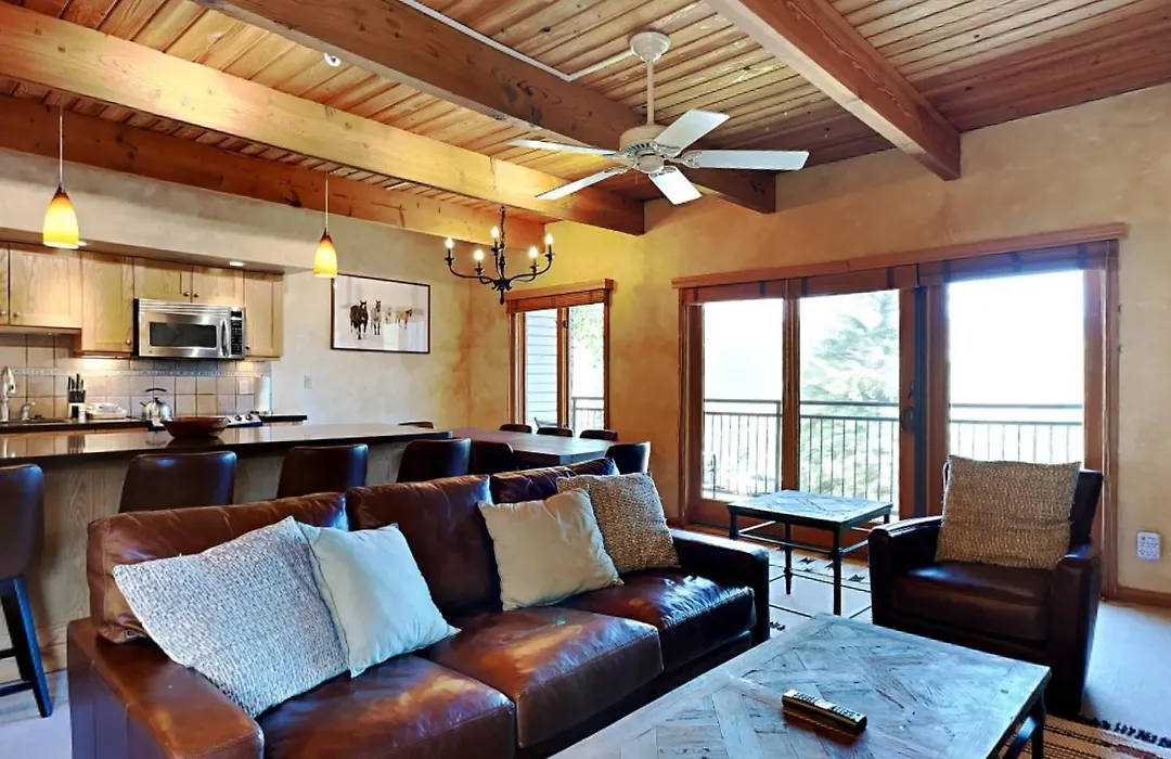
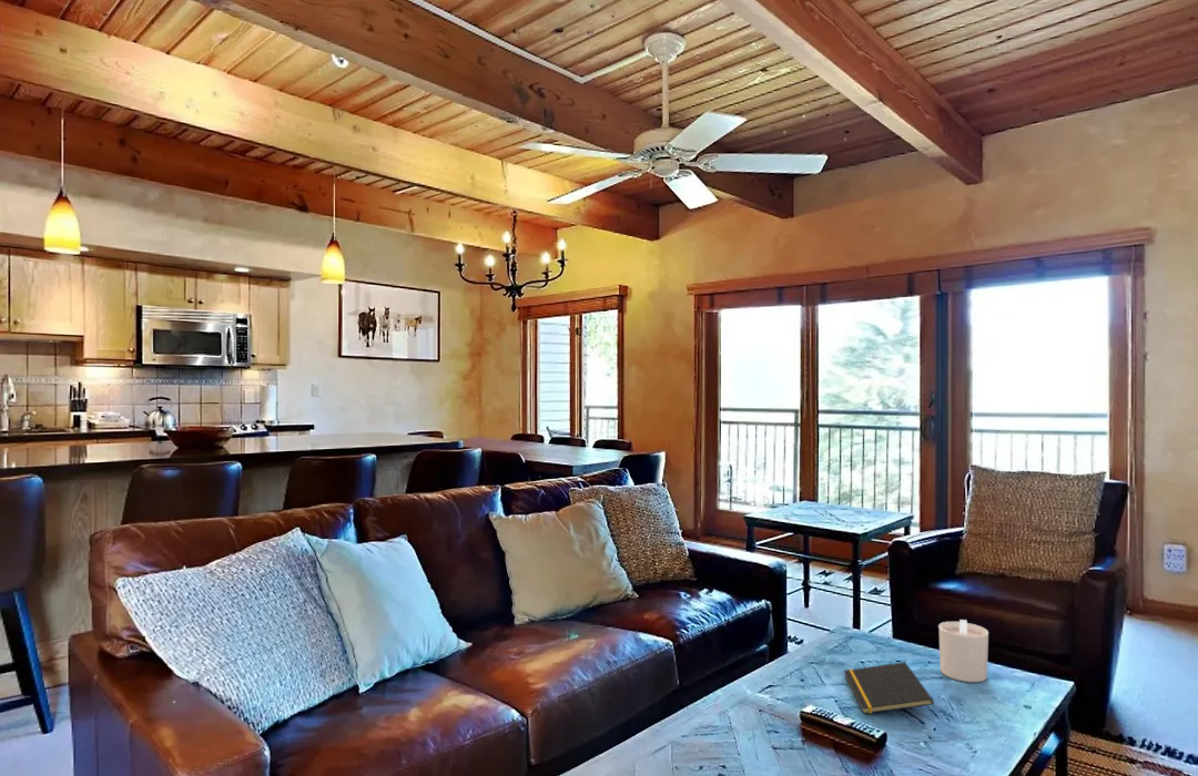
+ candle [937,619,989,683]
+ notepad [843,661,935,715]
